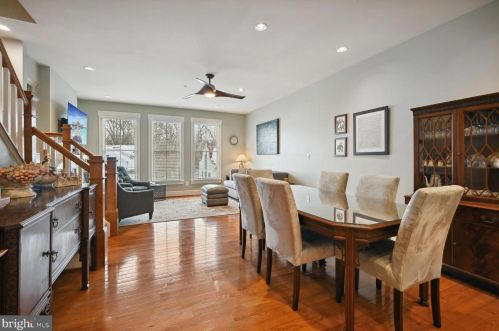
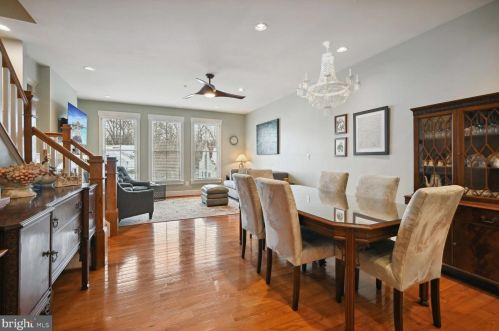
+ chandelier [296,40,362,118]
